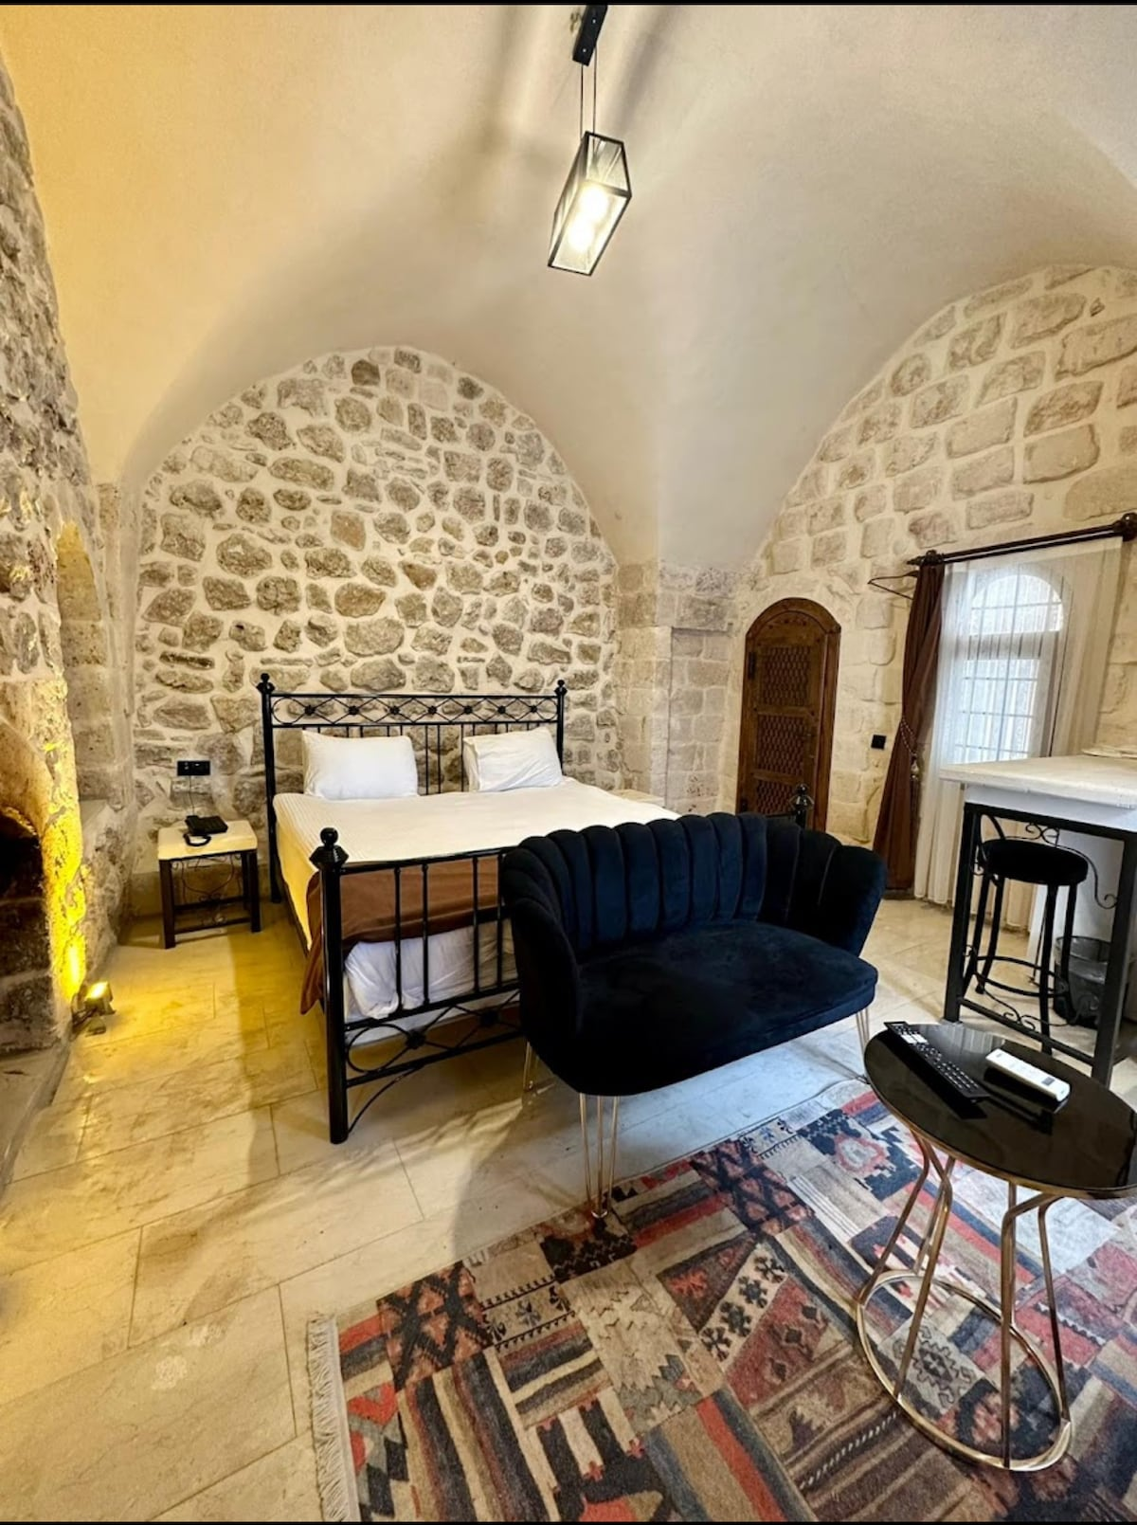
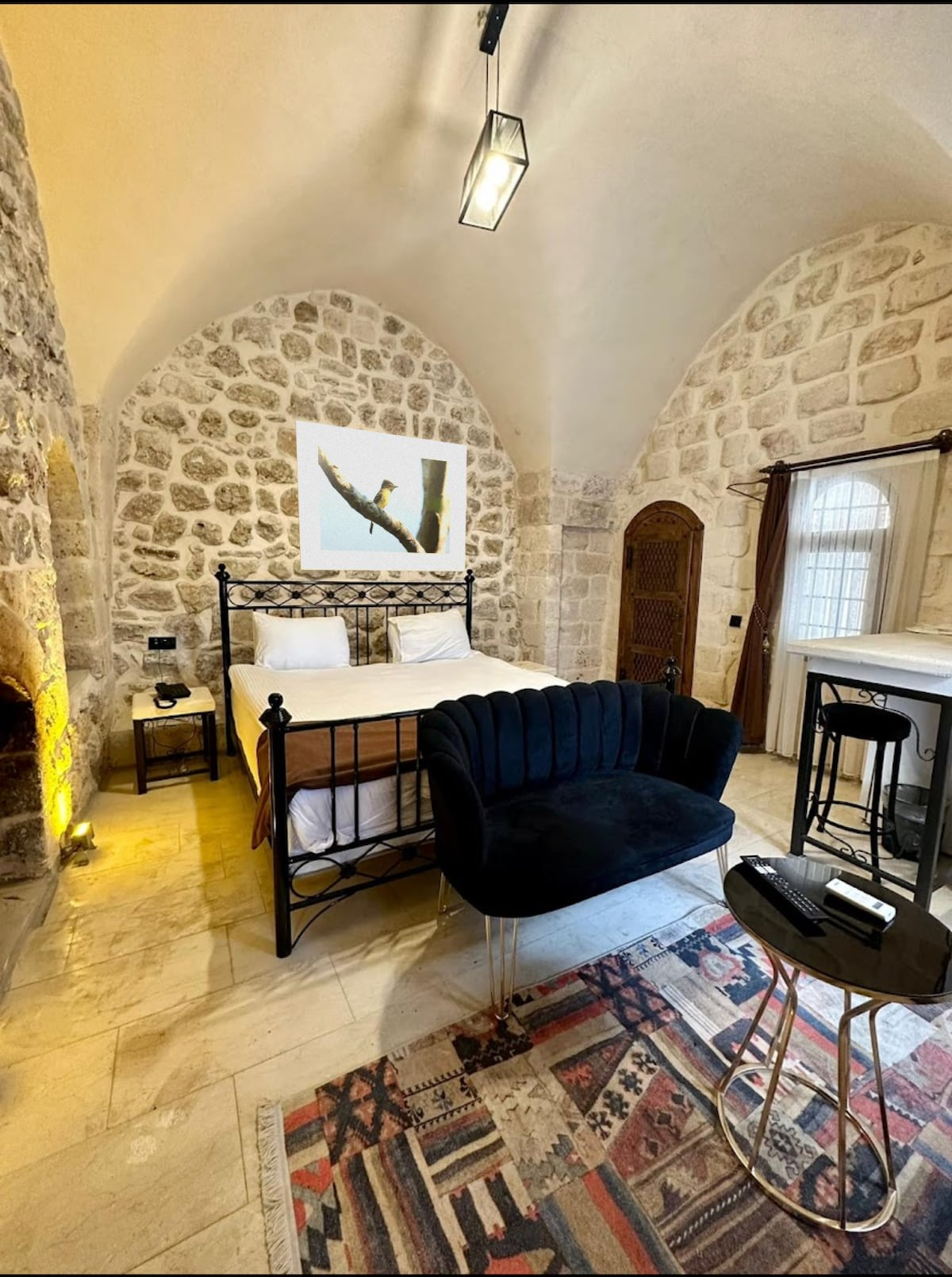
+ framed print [295,420,467,572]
